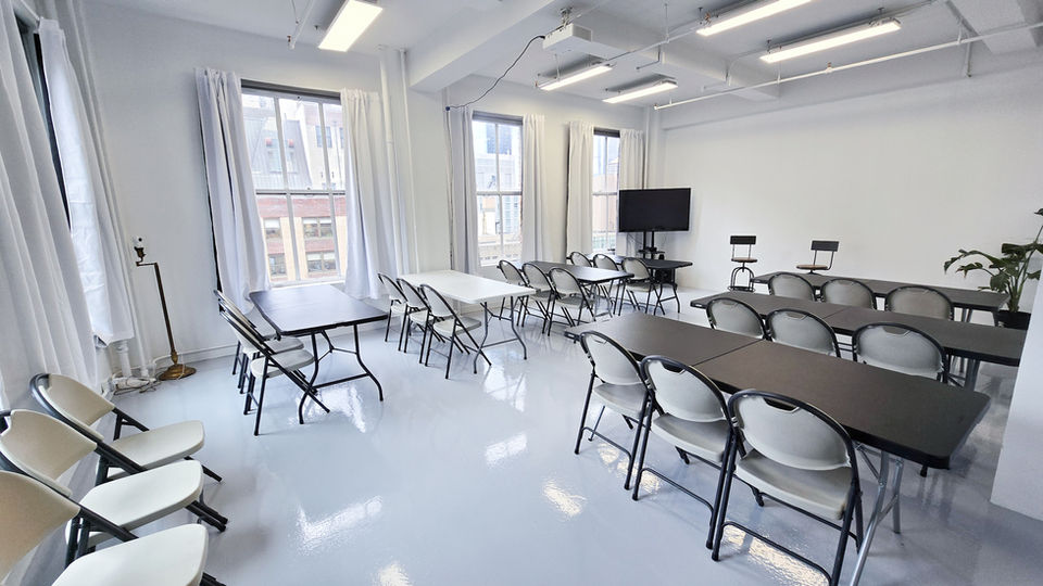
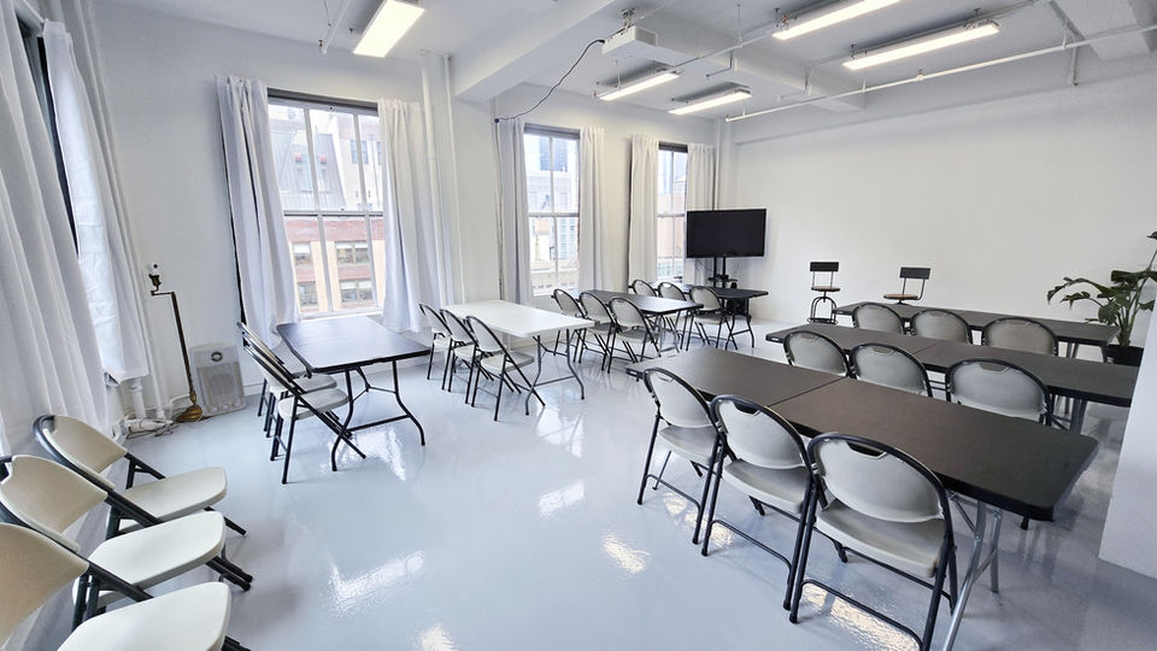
+ air purifier [187,340,247,417]
